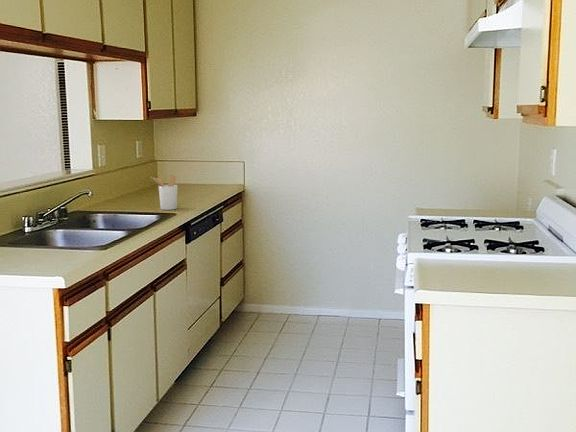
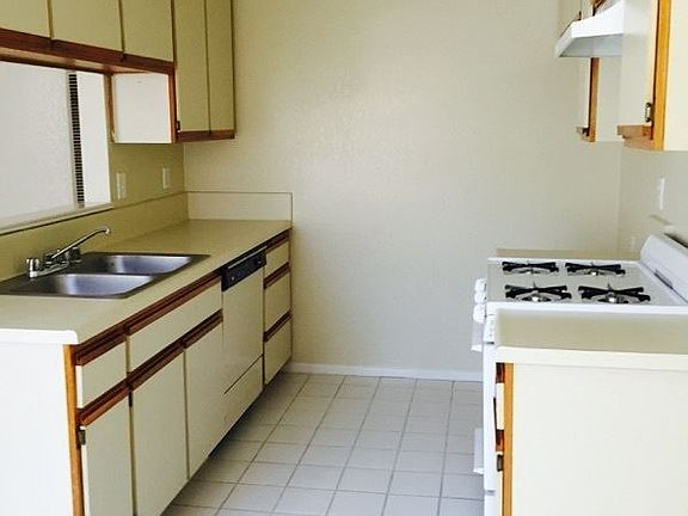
- utensil holder [150,174,178,211]
